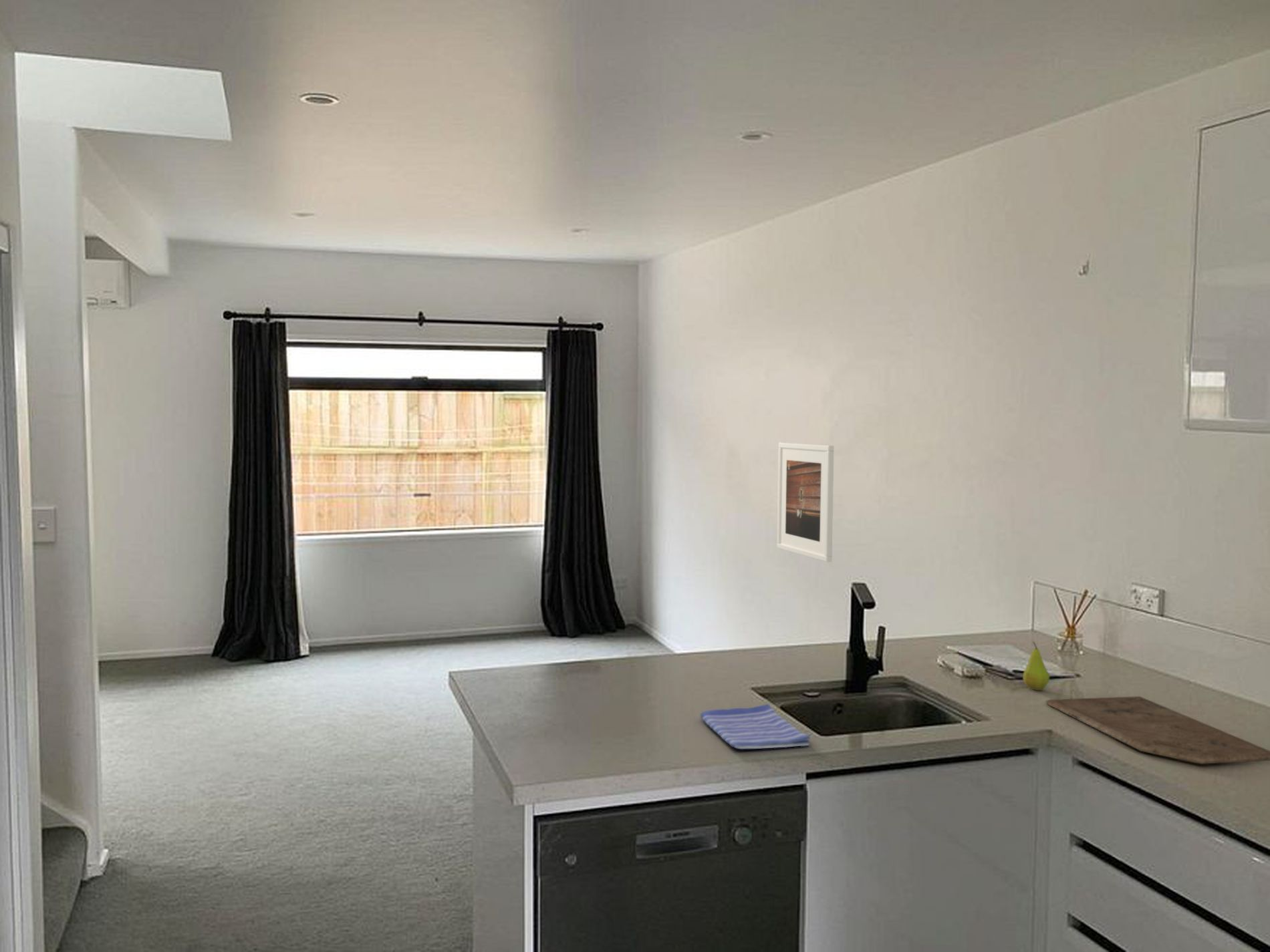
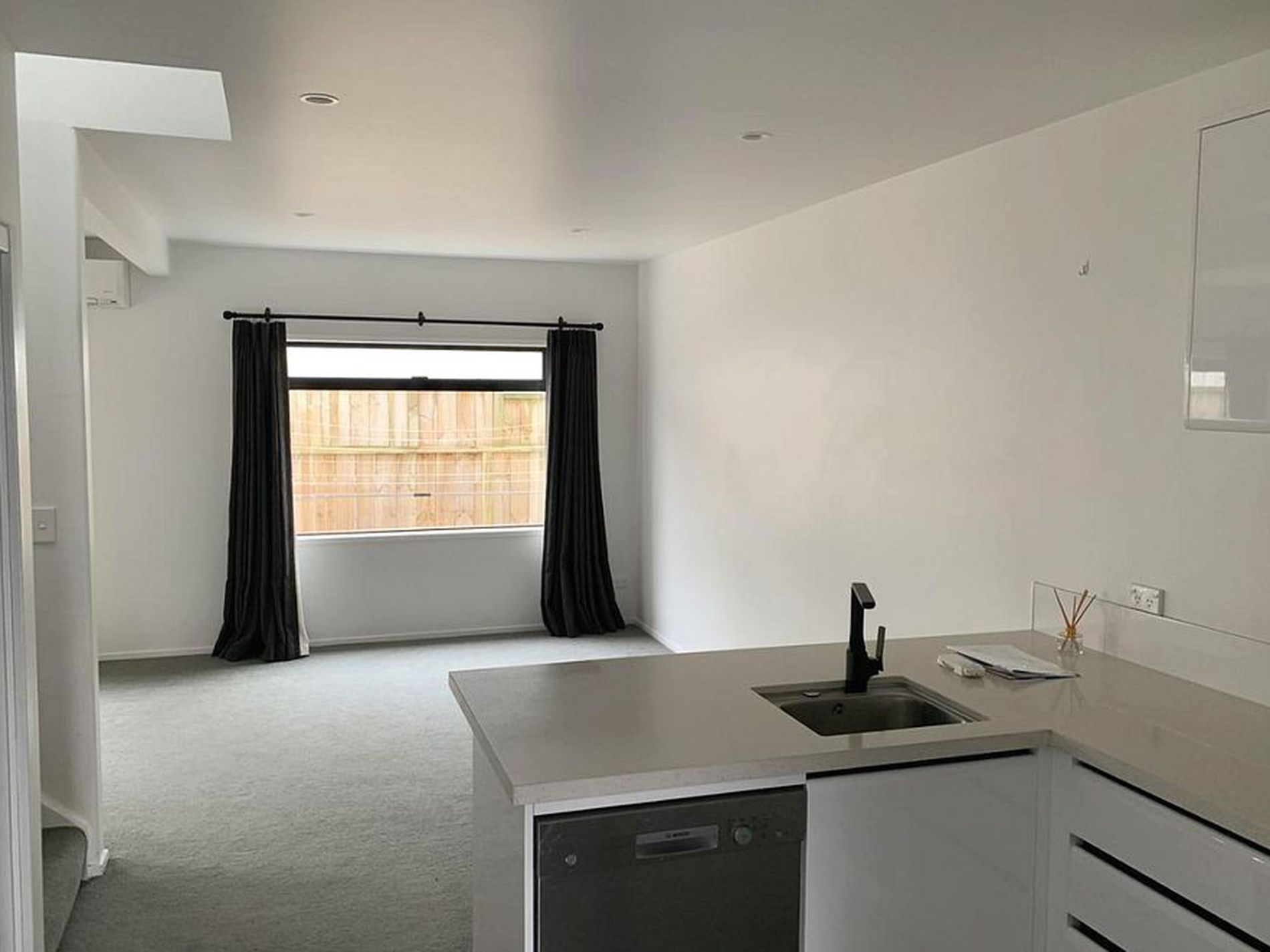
- dish towel [700,703,811,750]
- cutting board [1044,695,1270,765]
- fruit [1022,641,1050,691]
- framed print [776,442,834,563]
